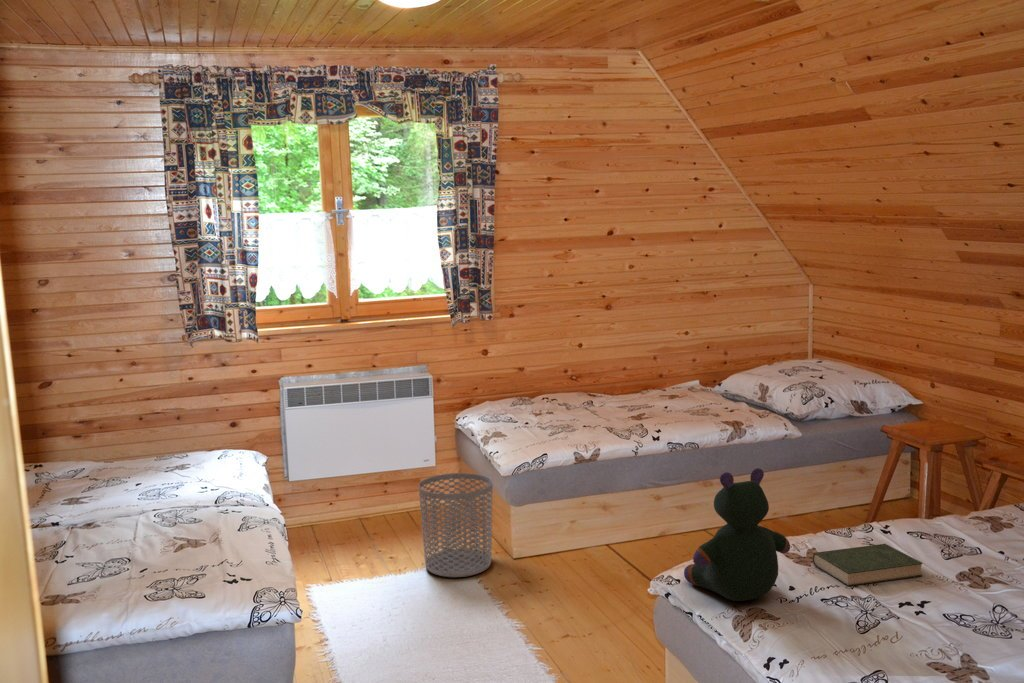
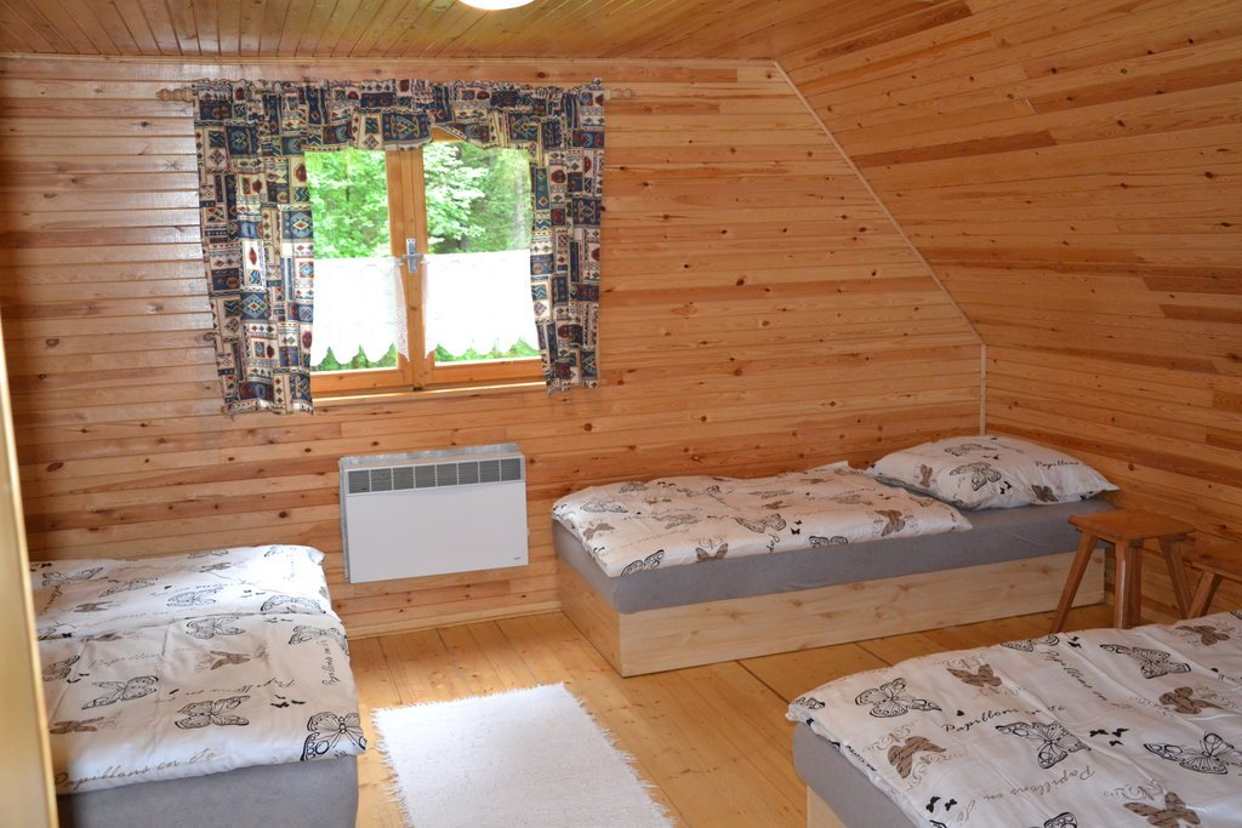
- book [812,543,924,587]
- stuffed bear [683,467,791,602]
- waste bin [418,472,494,578]
